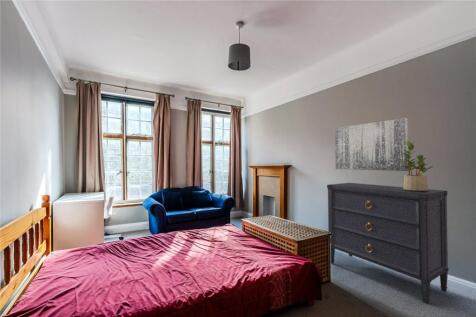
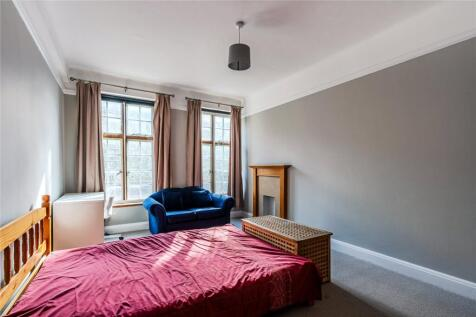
- potted plant [399,141,434,191]
- dresser [326,182,449,305]
- wall art [334,117,410,172]
